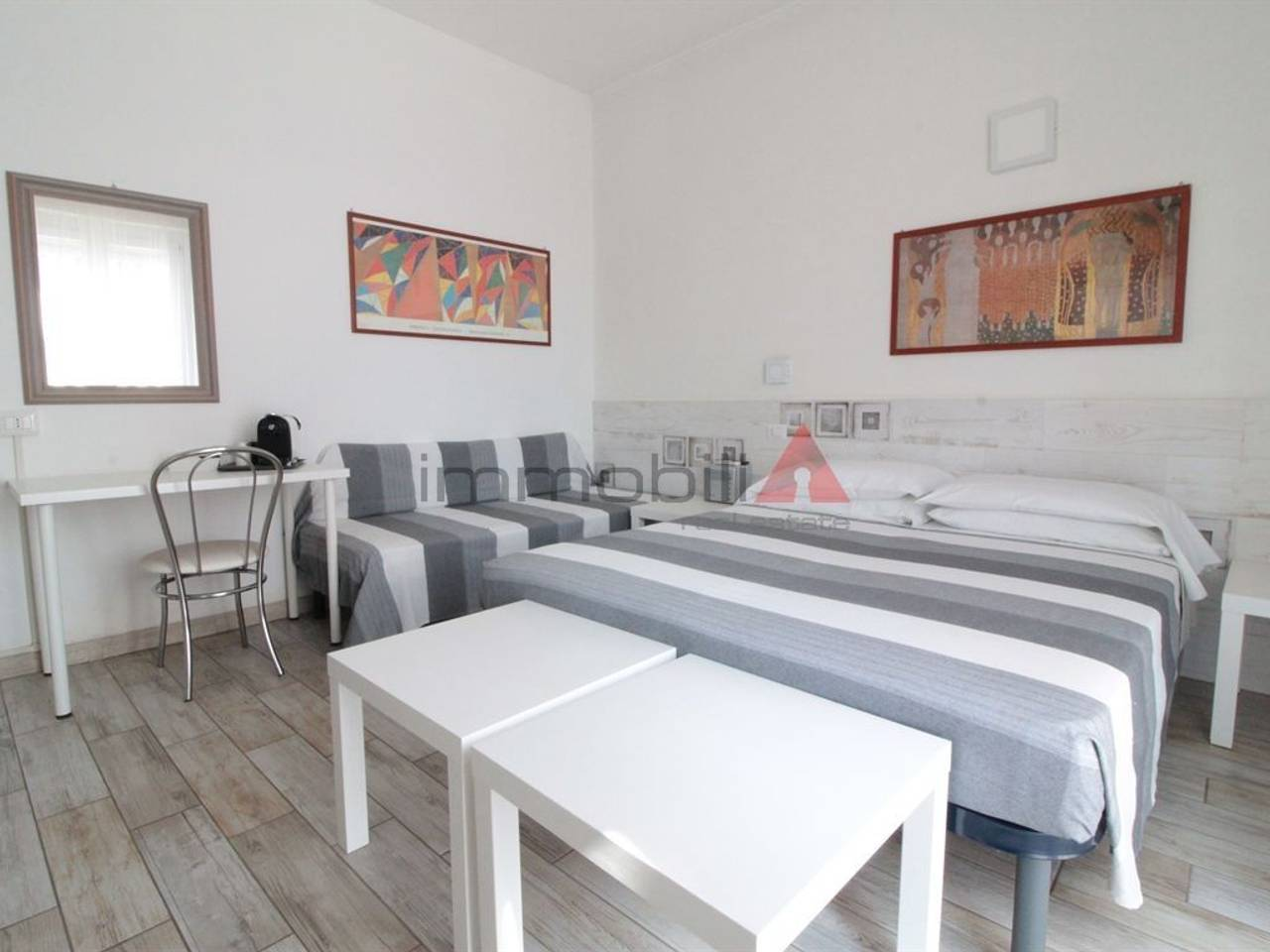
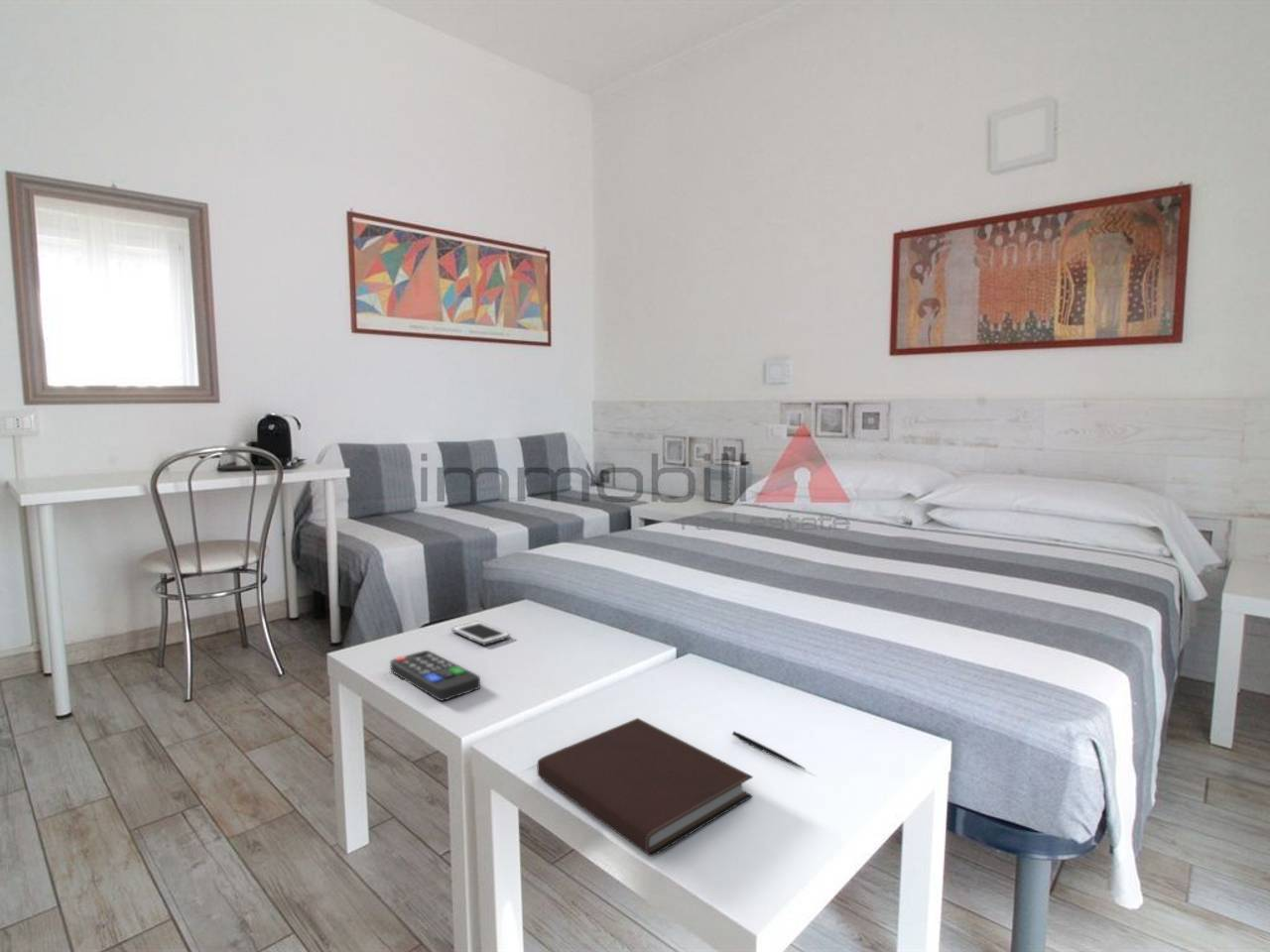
+ pen [731,731,807,771]
+ notebook [536,717,754,858]
+ remote control [389,650,481,702]
+ cell phone [450,621,511,646]
